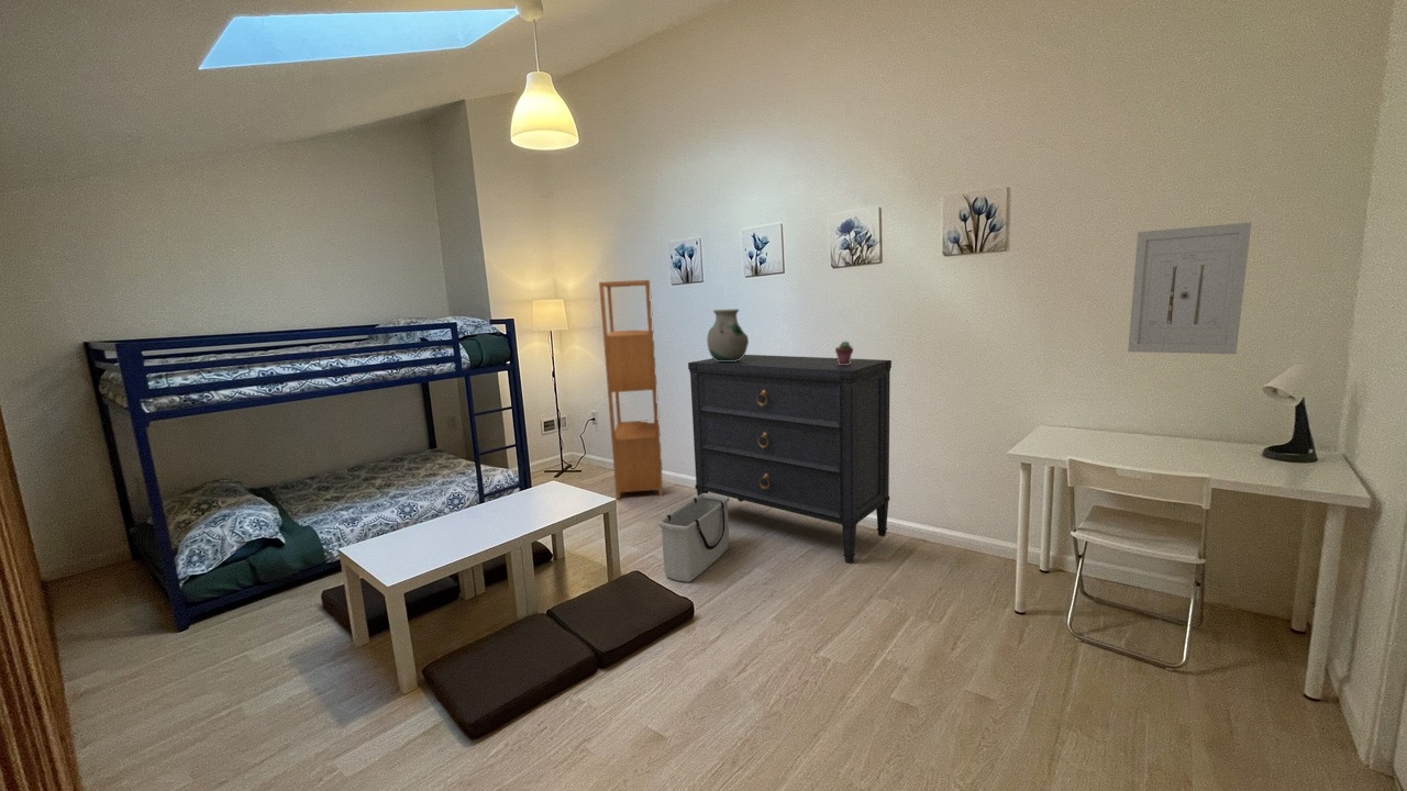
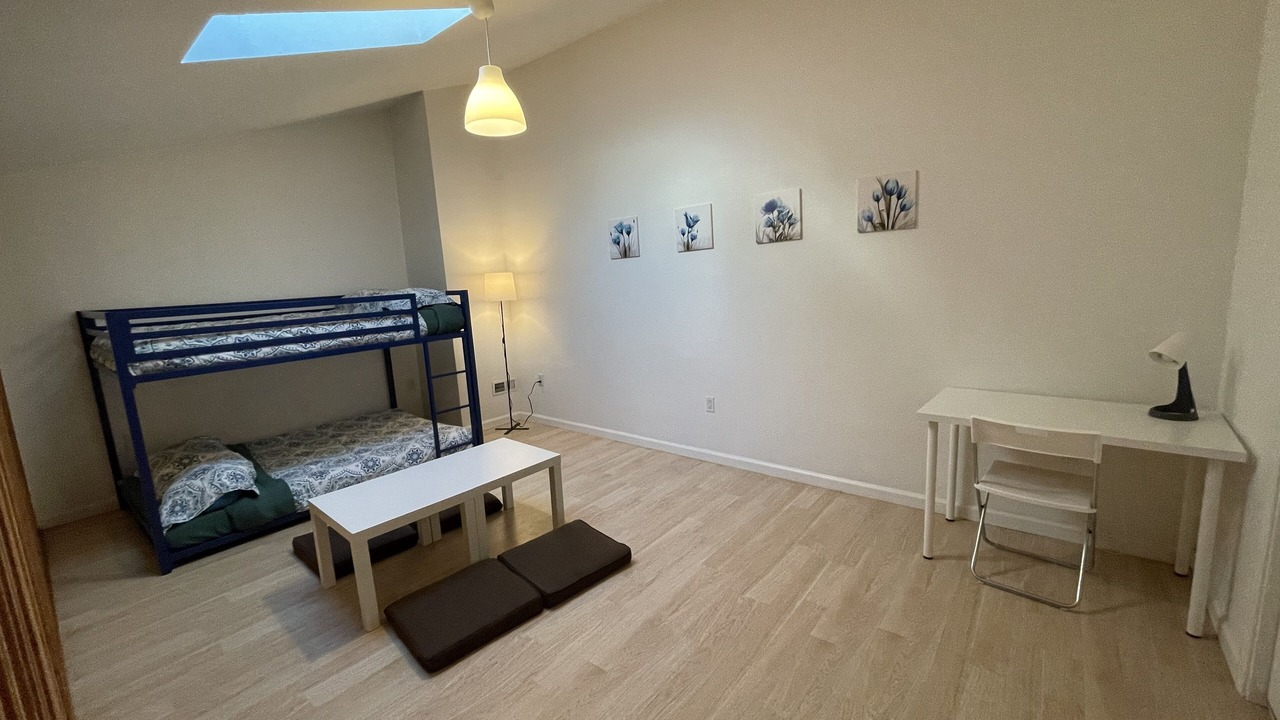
- vase [706,308,750,361]
- bookshelf [598,279,664,500]
- storage bin [657,492,731,583]
- dresser [687,354,893,565]
- wall art [1127,221,1252,355]
- potted succulent [834,339,854,365]
